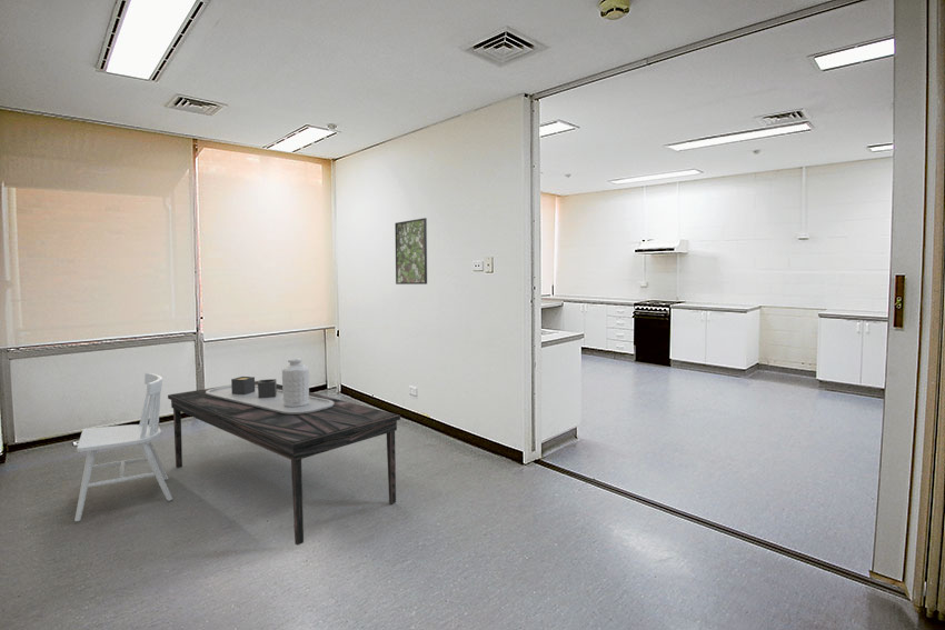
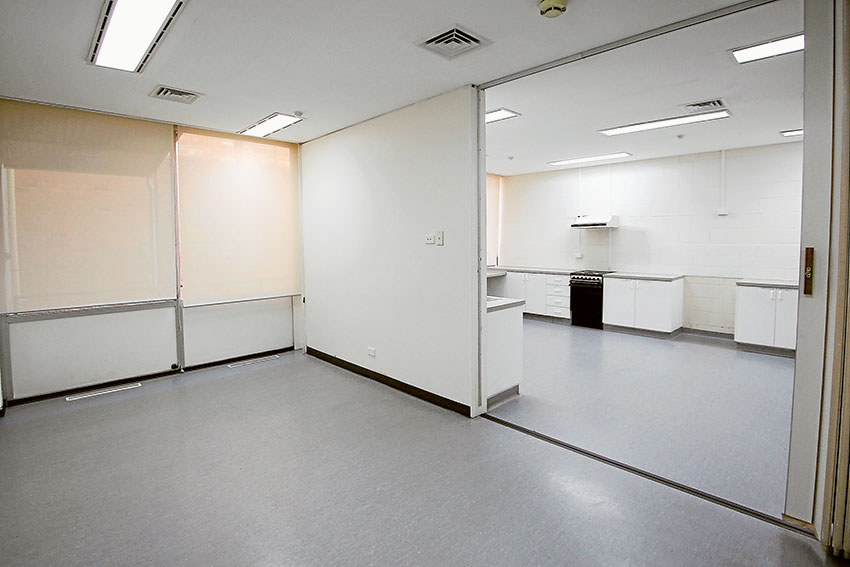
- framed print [394,217,428,286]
- dining table [167,357,401,547]
- chair [73,372,173,522]
